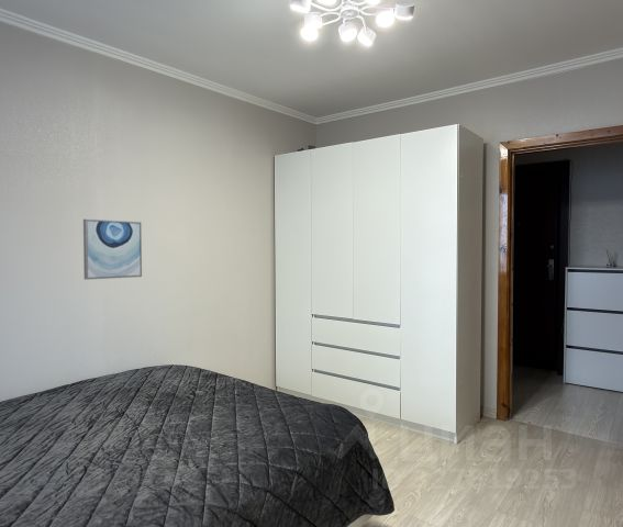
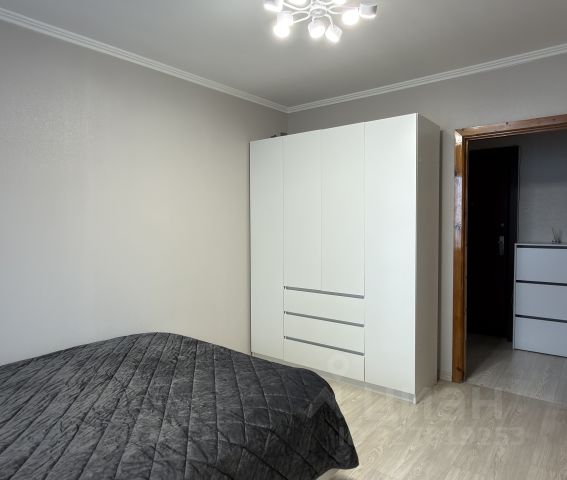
- wall art [82,218,143,280]
